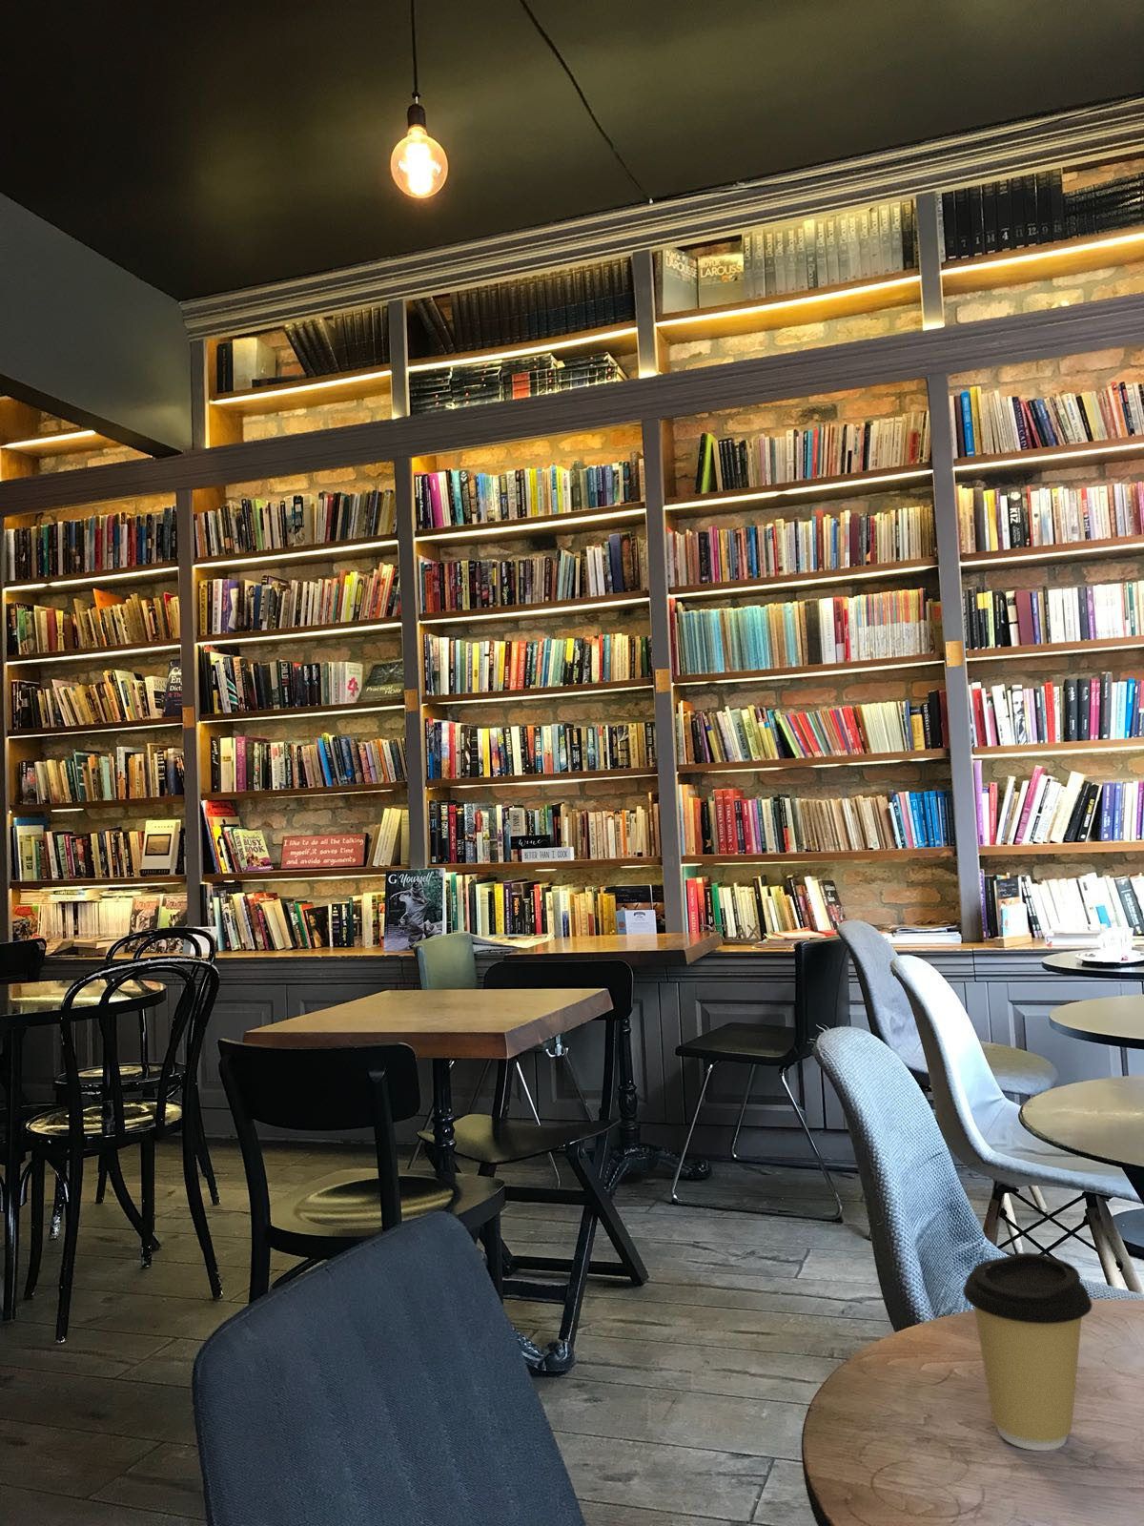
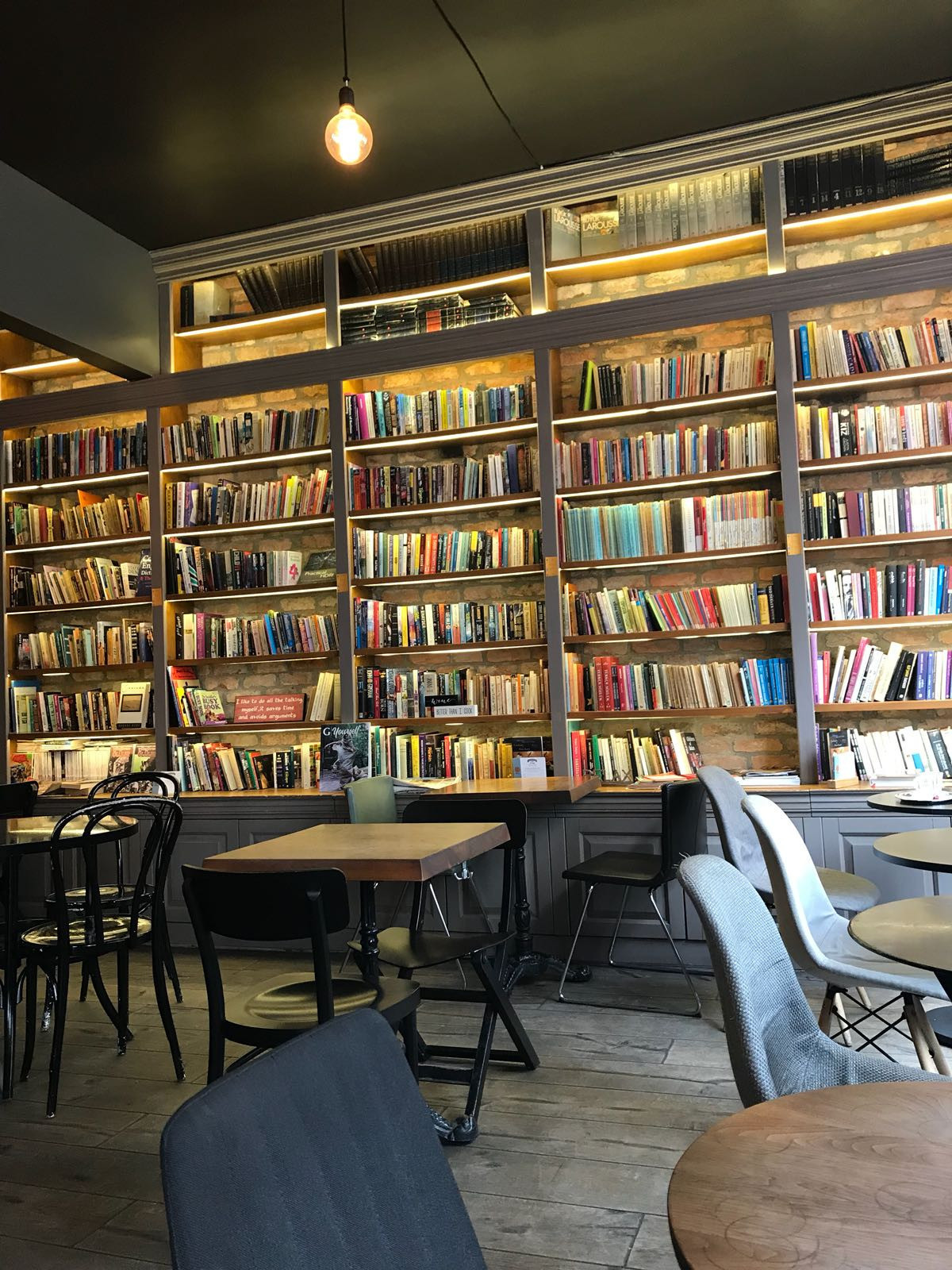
- coffee cup [961,1251,1094,1452]
